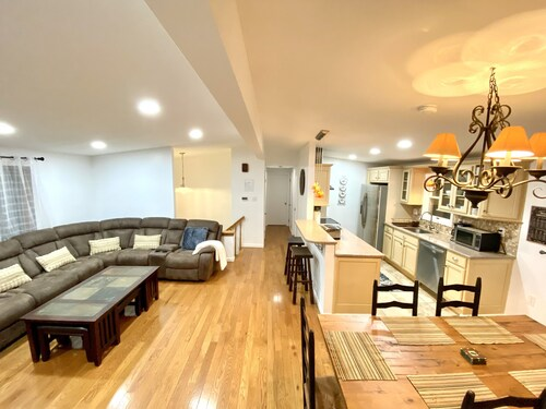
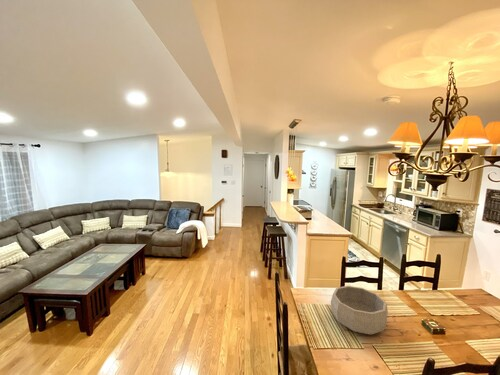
+ decorative bowl [330,285,389,335]
